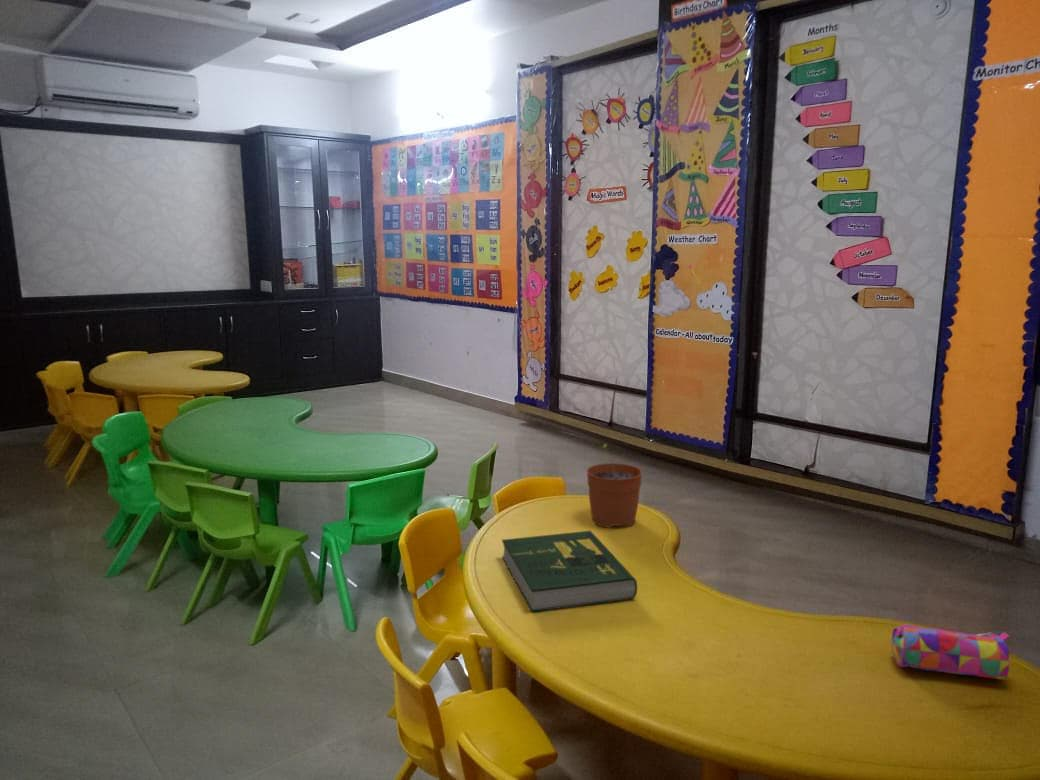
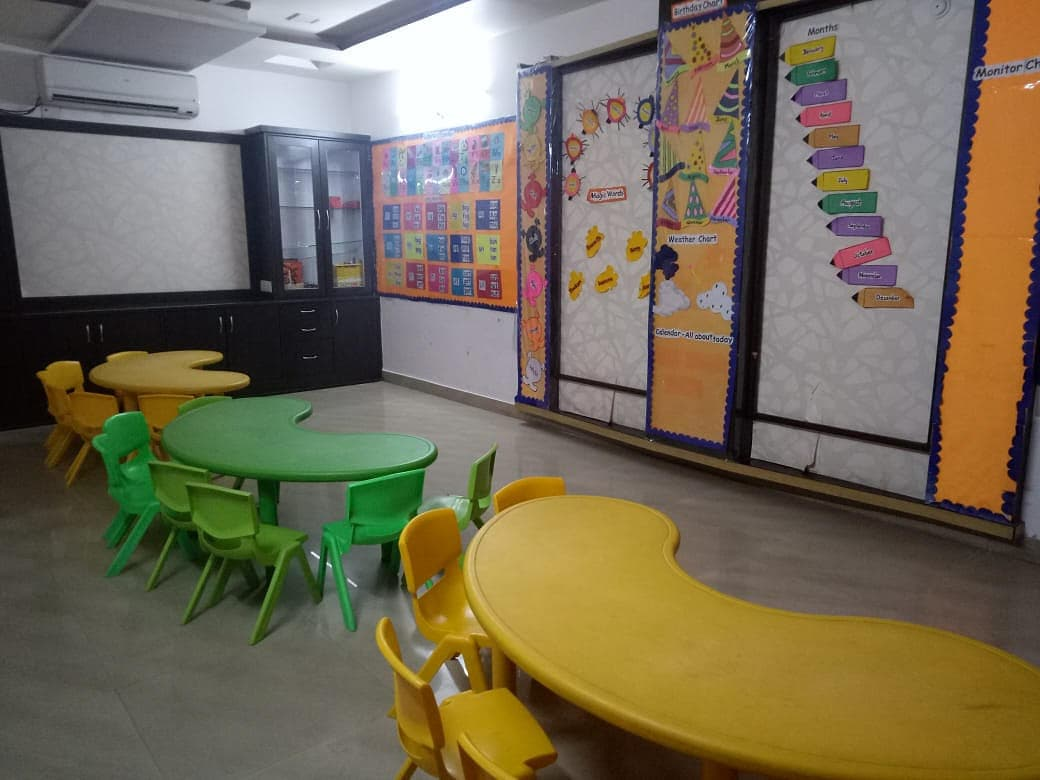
- pencil case [891,624,1011,680]
- plant pot [586,443,643,529]
- book [501,530,638,613]
